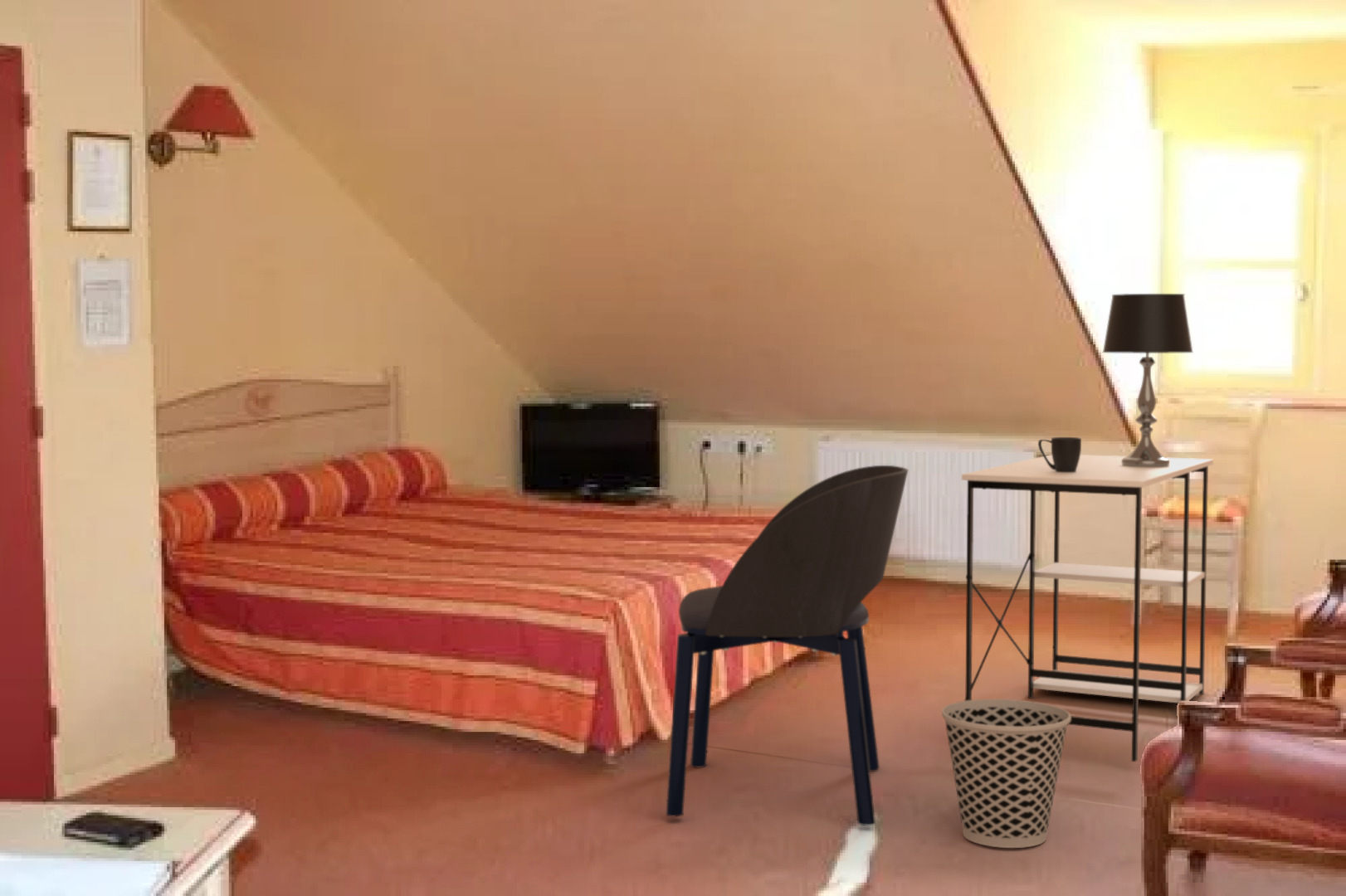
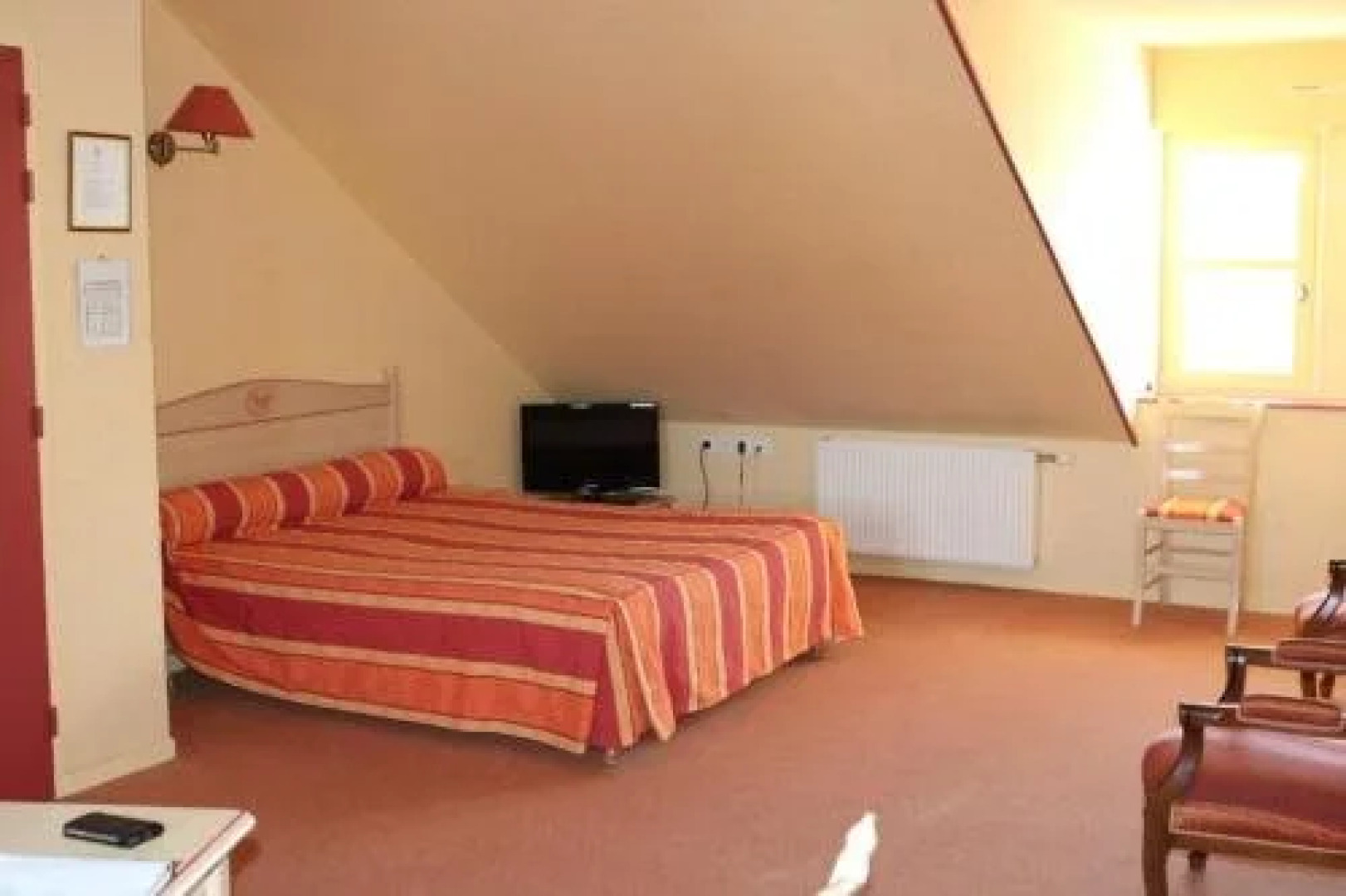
- desk [961,454,1214,762]
- chair [665,465,909,826]
- table lamp [1102,293,1194,467]
- wastebasket [941,699,1071,849]
- mug [1037,436,1082,473]
